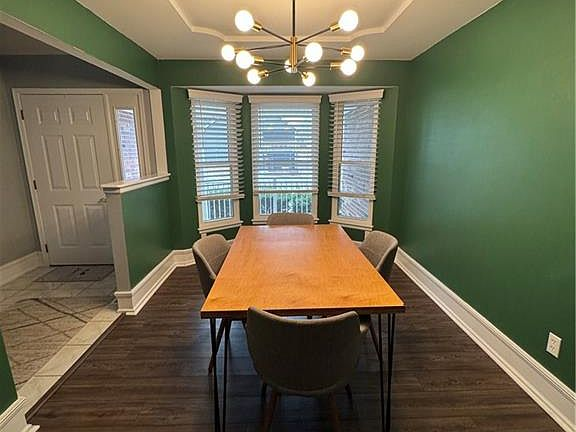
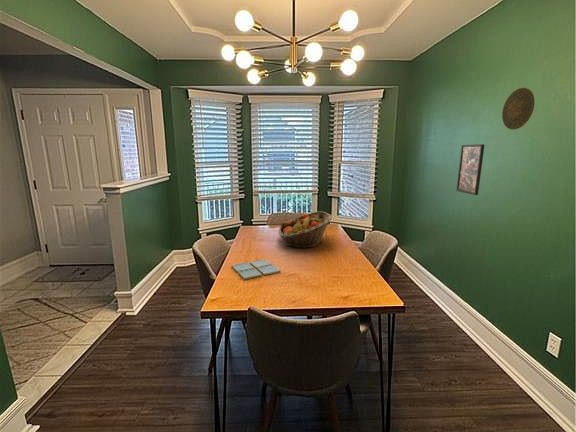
+ decorative plate [501,87,536,131]
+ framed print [455,143,486,196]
+ drink coaster [231,258,282,281]
+ fruit basket [278,210,333,250]
